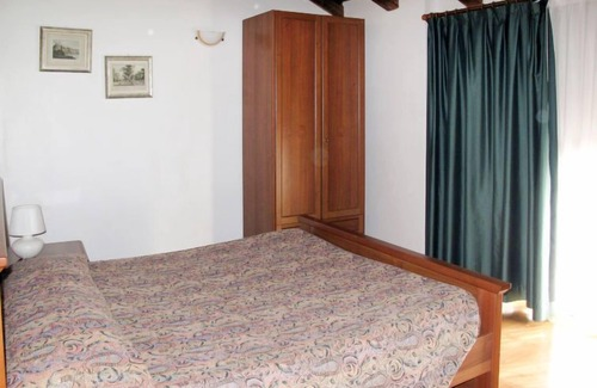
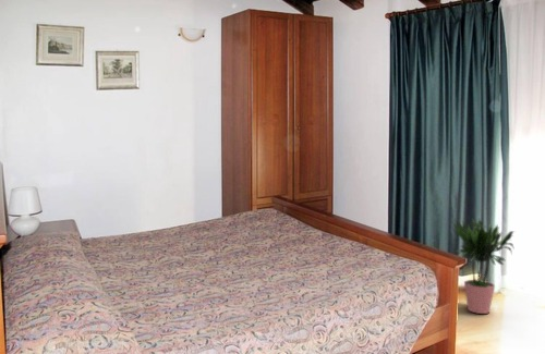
+ potted plant [452,217,516,315]
